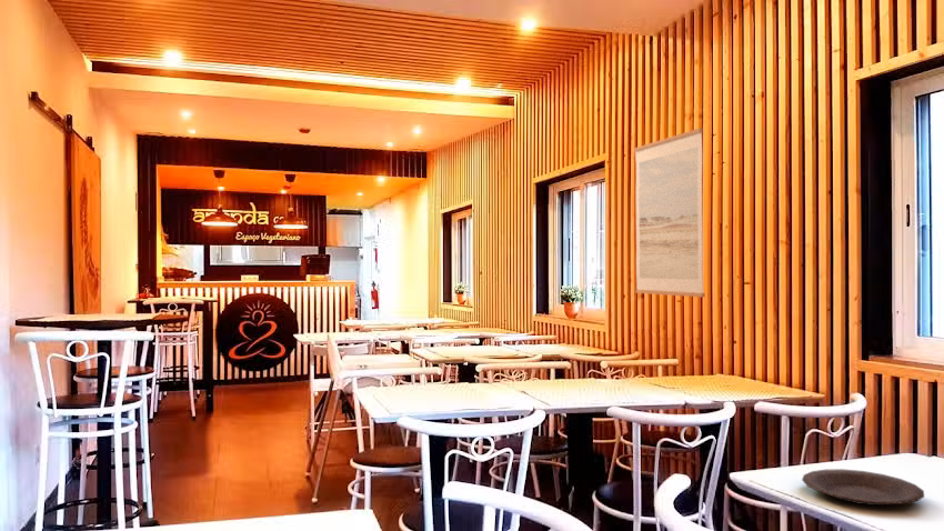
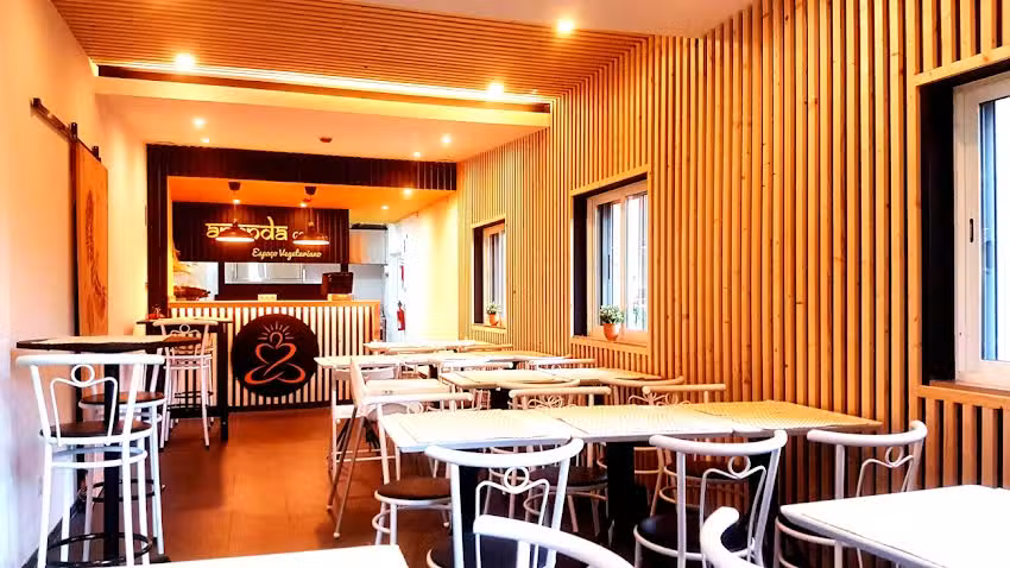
- wall art [633,127,706,298]
- plate [801,468,925,507]
